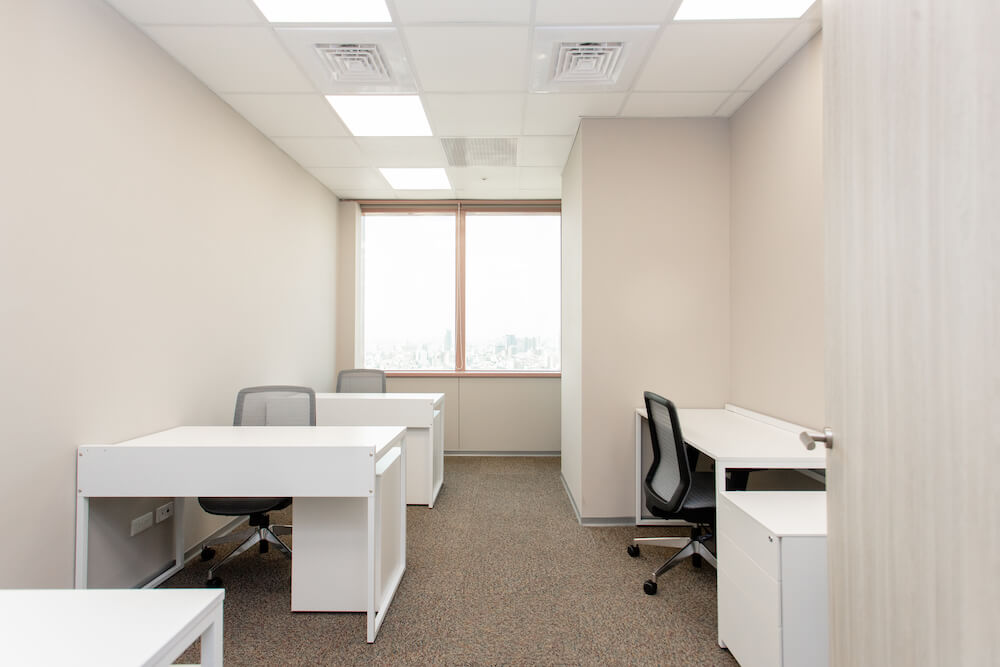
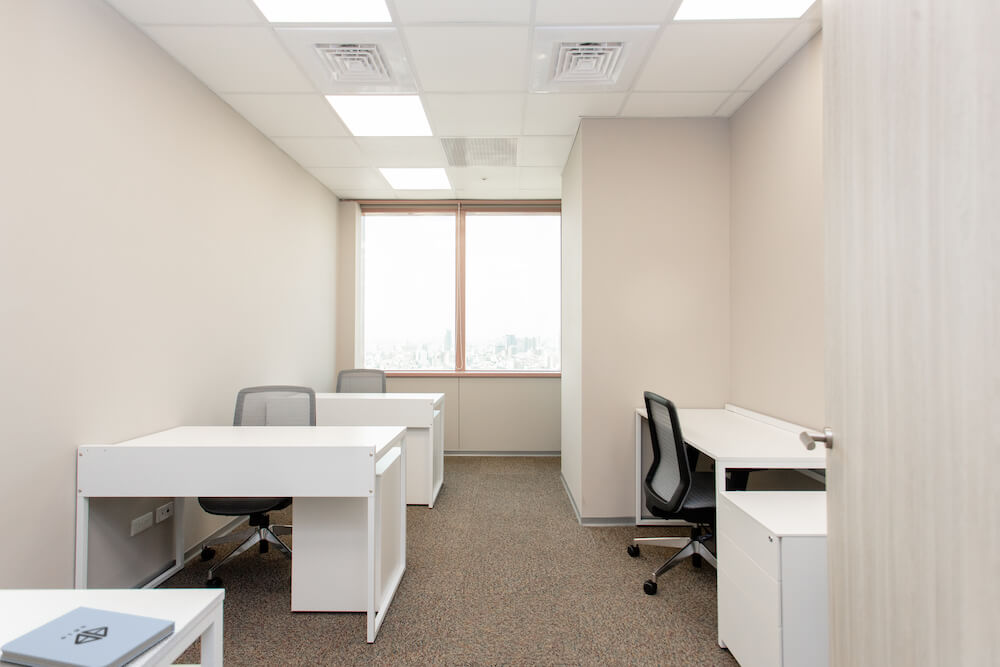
+ notepad [0,605,176,667]
